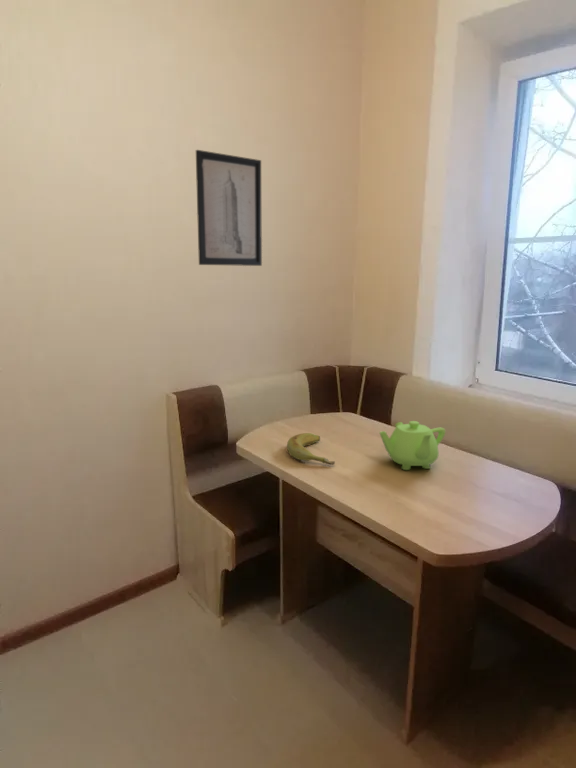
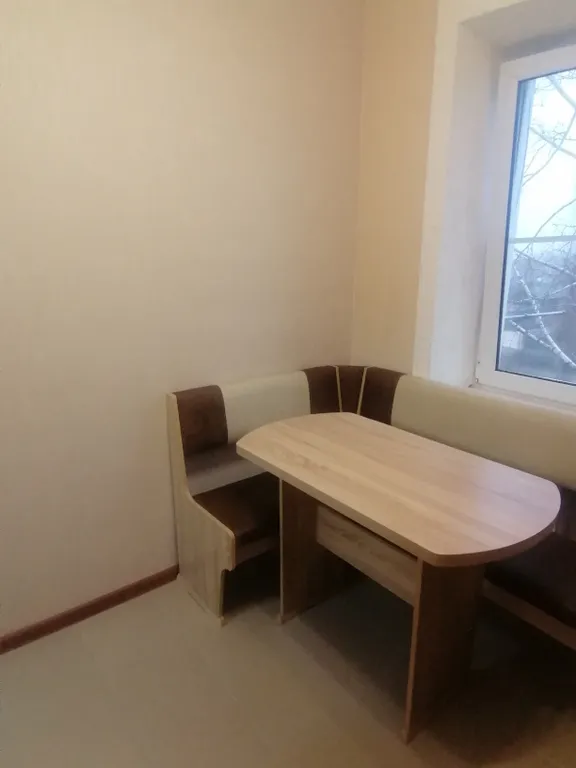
- teapot [378,420,446,471]
- banana [286,432,336,466]
- wall art [195,149,263,267]
